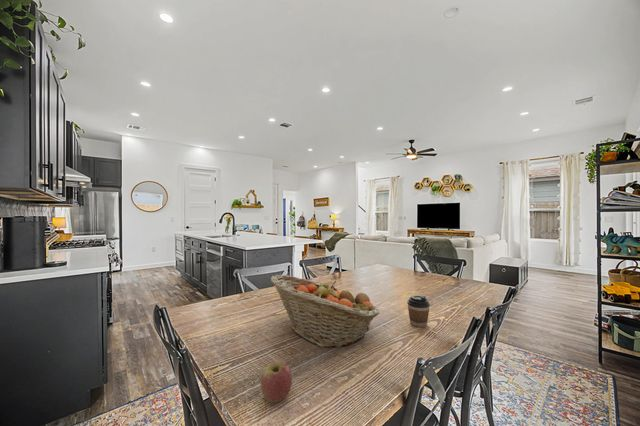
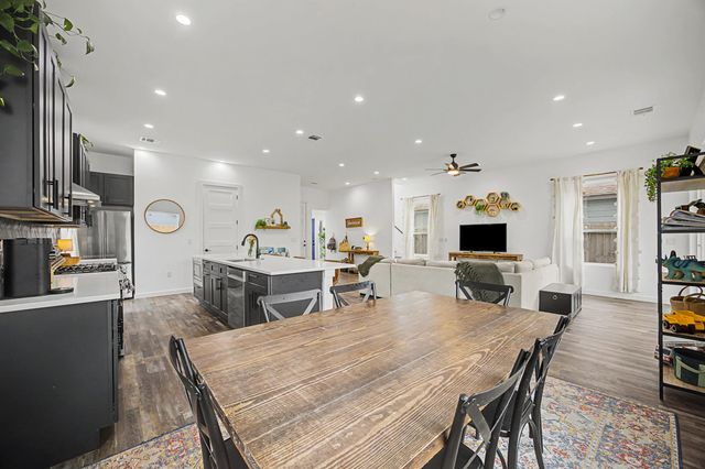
- coffee cup [406,295,431,328]
- fruit basket [270,274,381,349]
- apple [260,360,293,404]
